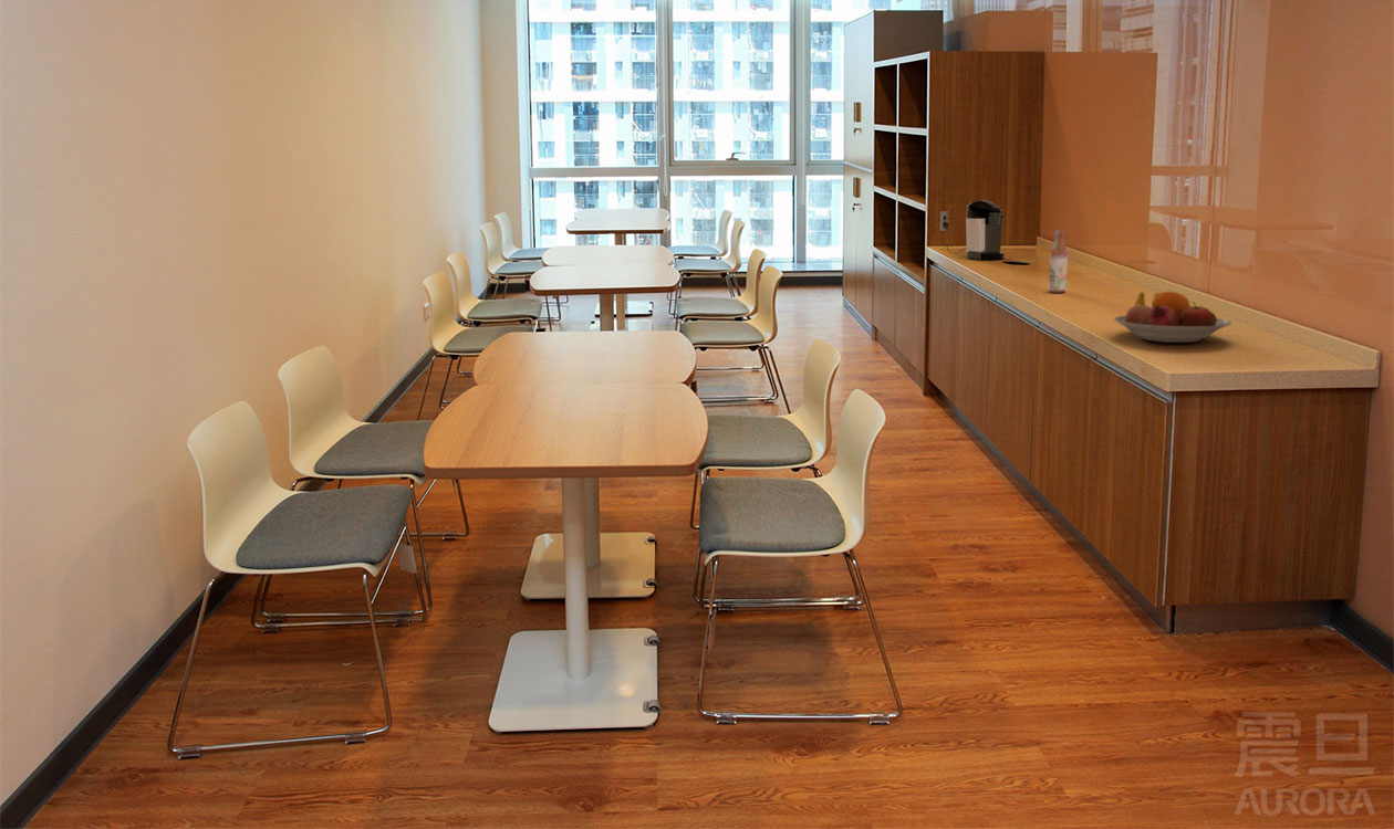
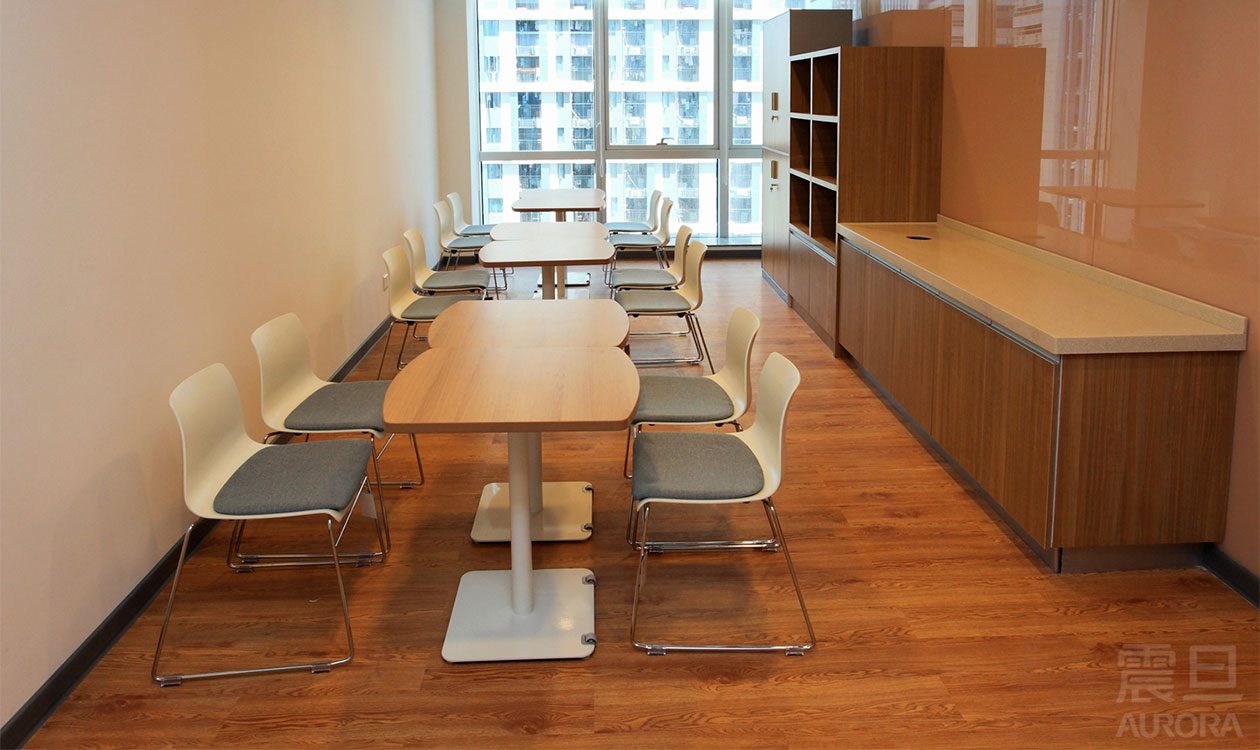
- fruit bowl [1112,291,1232,344]
- coffee maker [939,199,1006,261]
- bottle [1048,229,1069,294]
